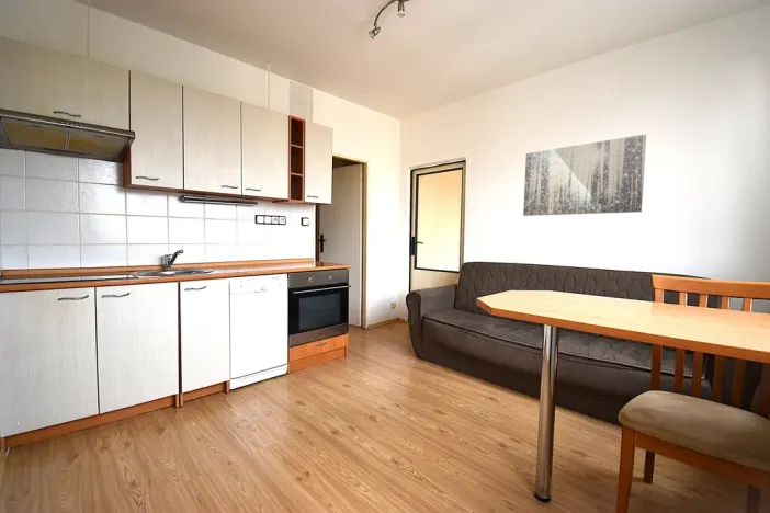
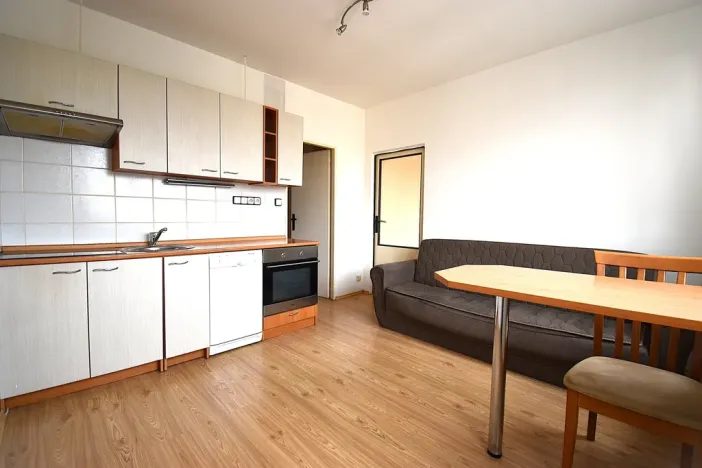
- wall art [522,133,647,217]
